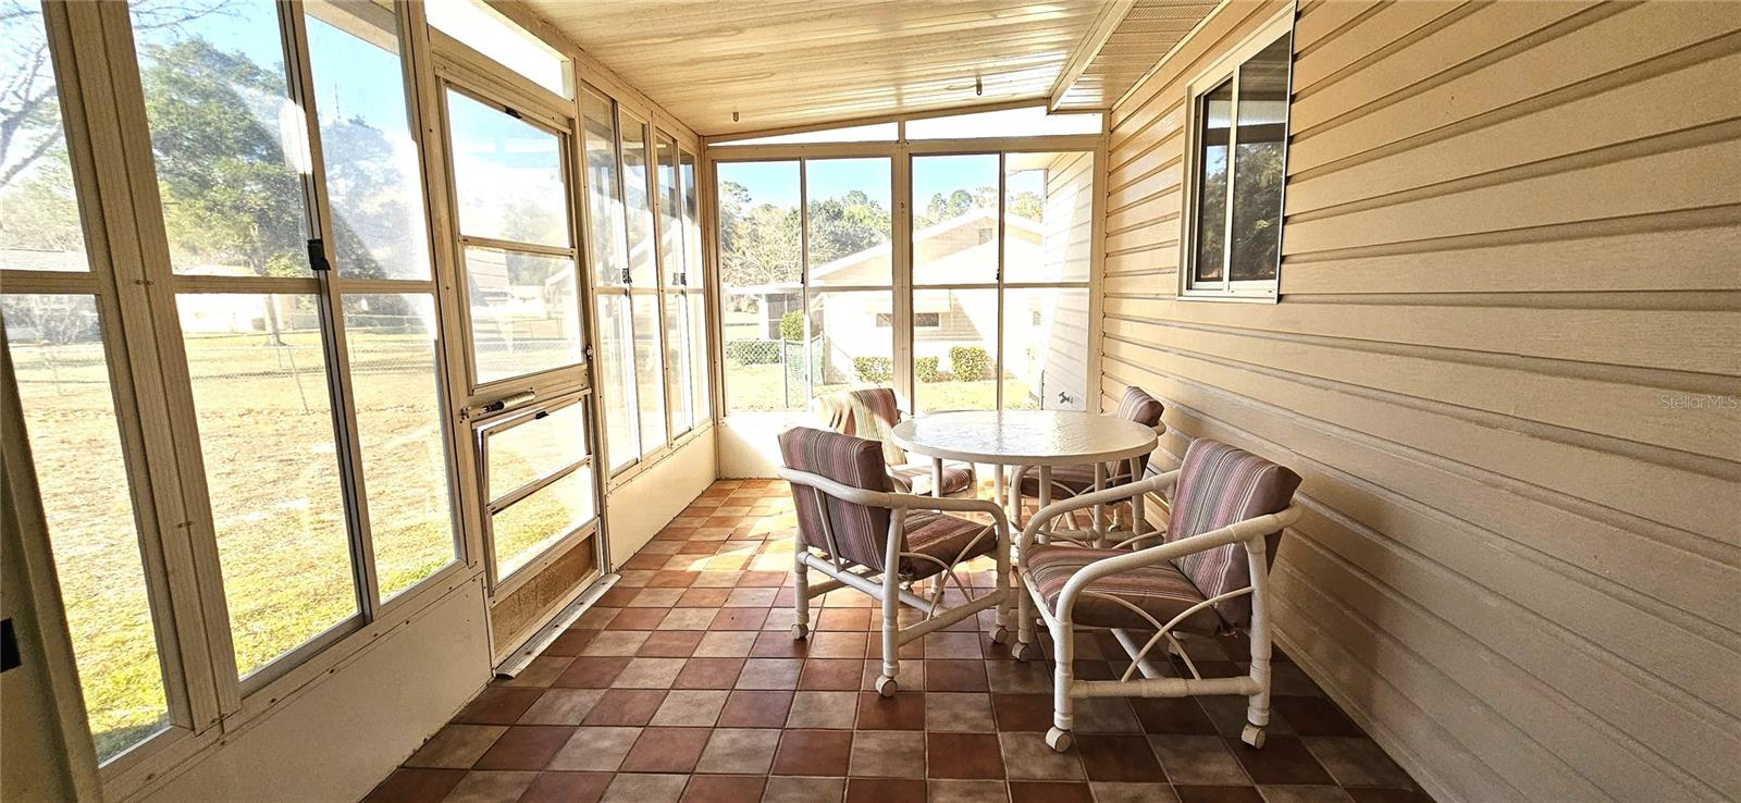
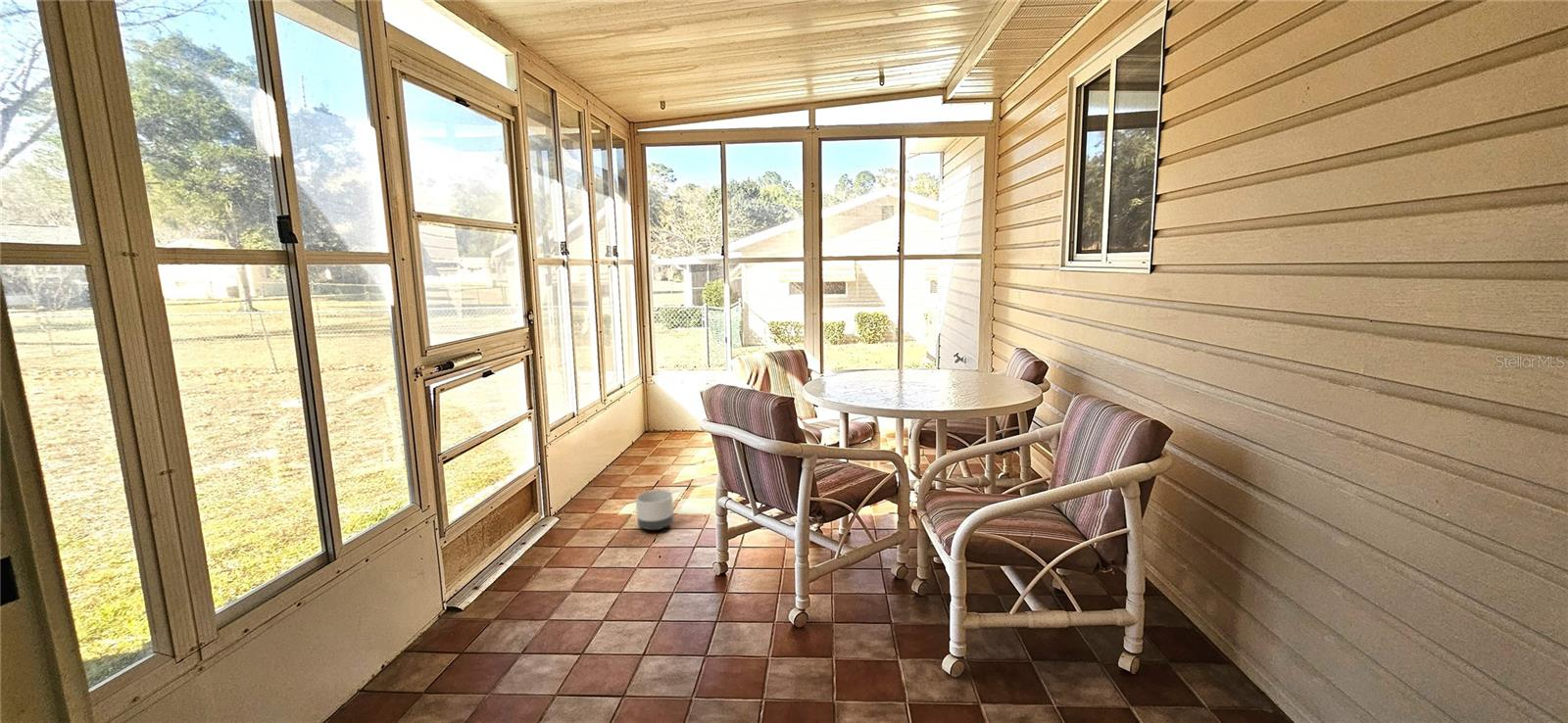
+ planter [635,489,675,531]
